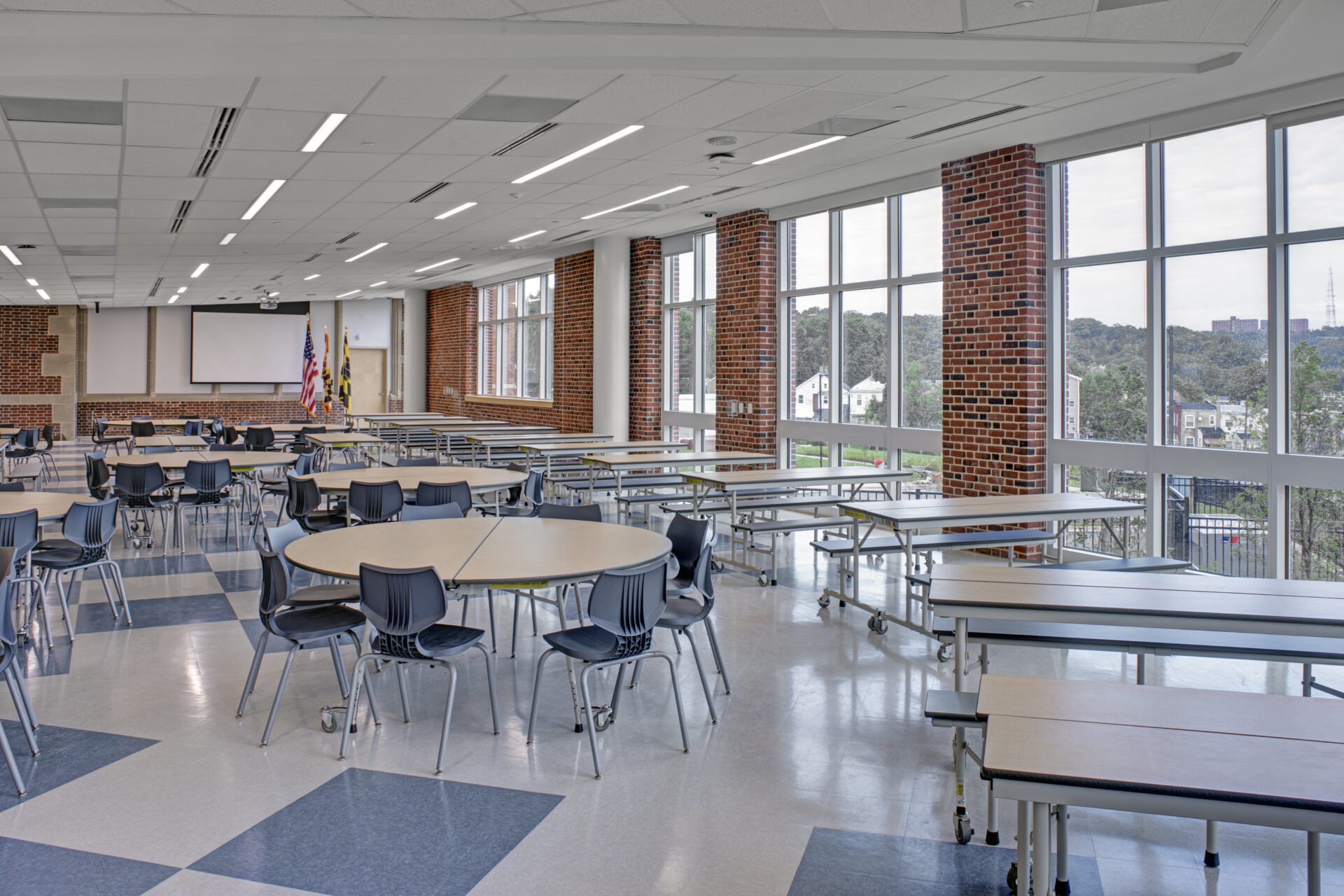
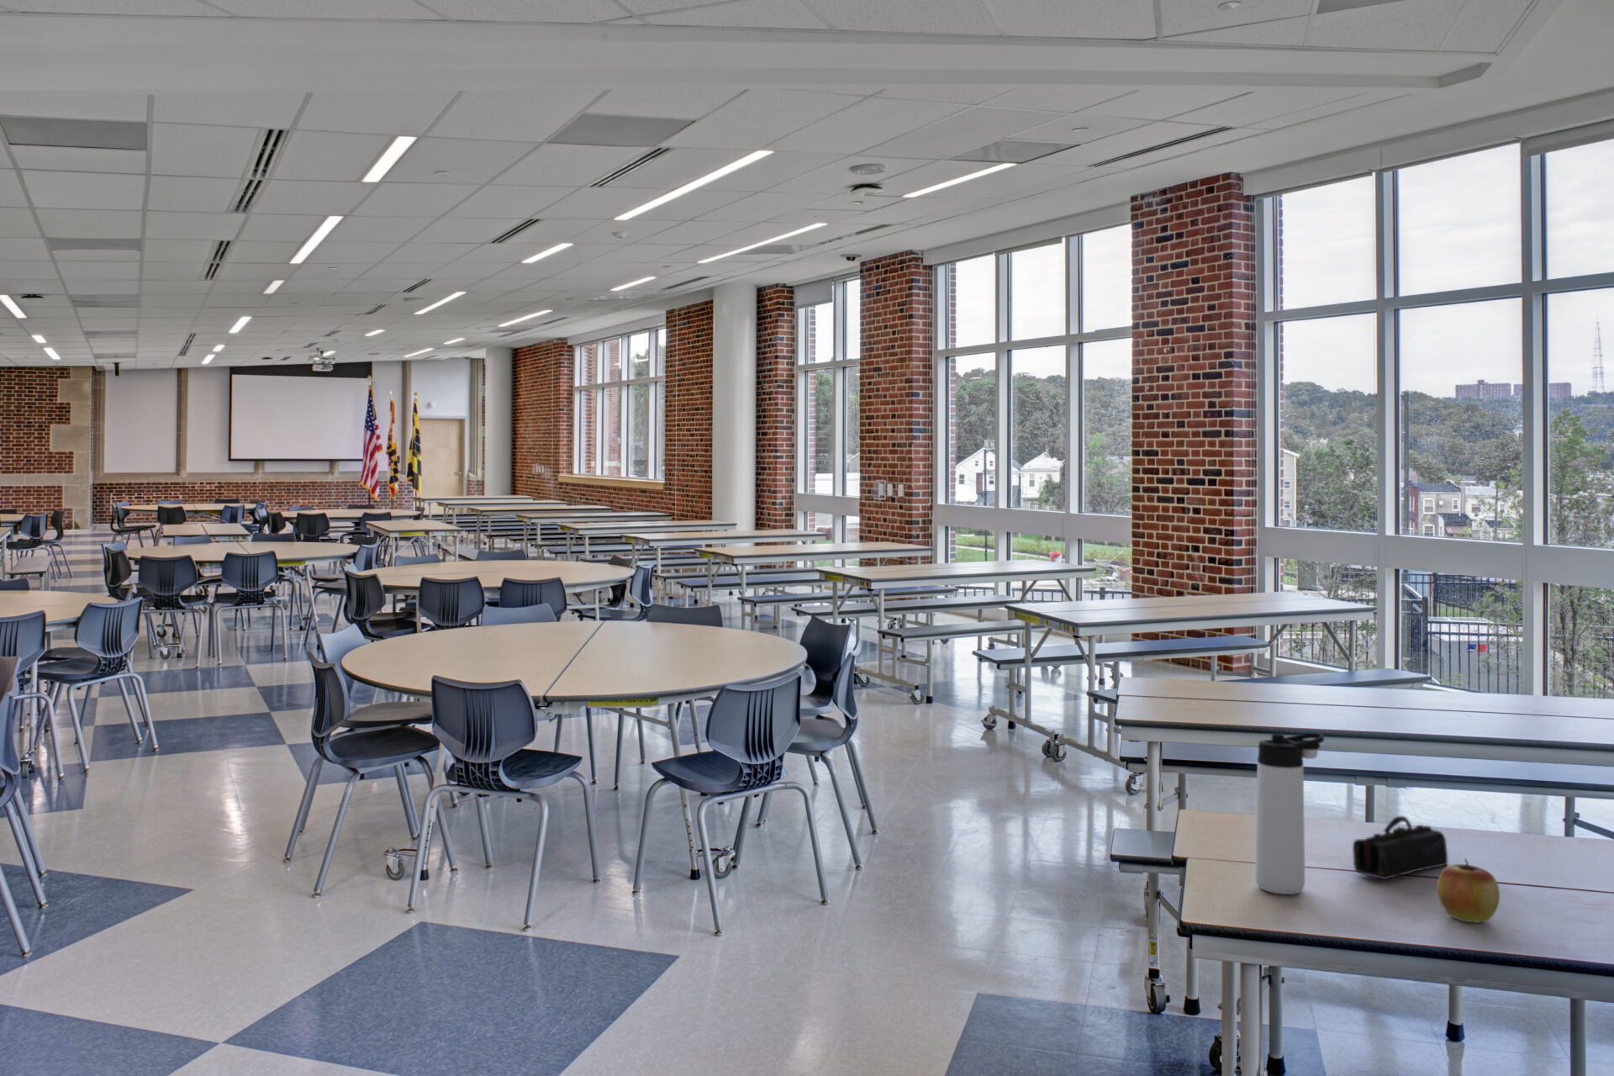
+ pencil case [1352,815,1448,880]
+ thermos bottle [1254,733,1325,895]
+ apple [1436,857,1501,923]
